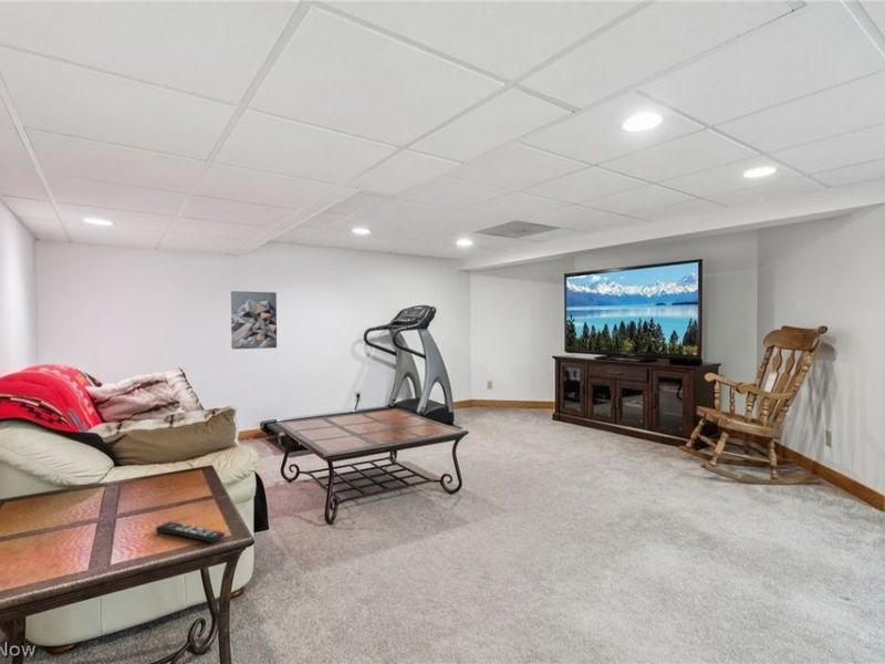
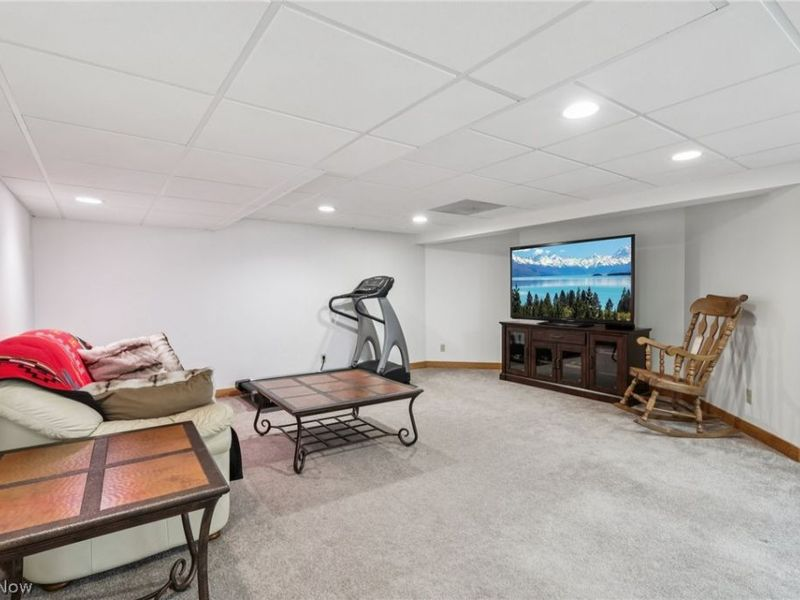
- wall art [230,290,278,350]
- remote control [155,521,226,543]
